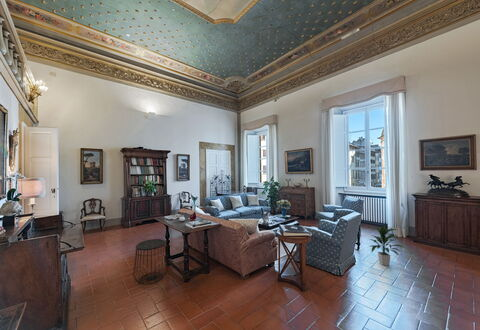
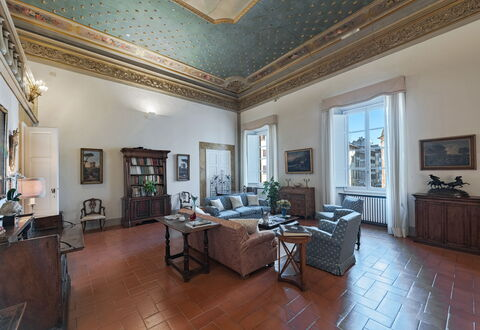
- side table [132,238,169,285]
- indoor plant [368,224,406,267]
